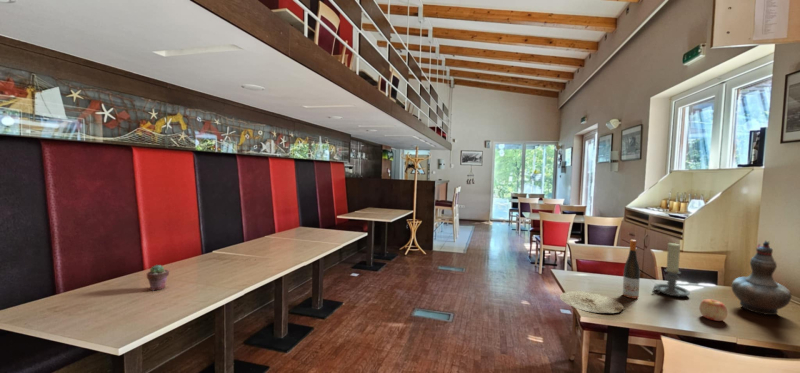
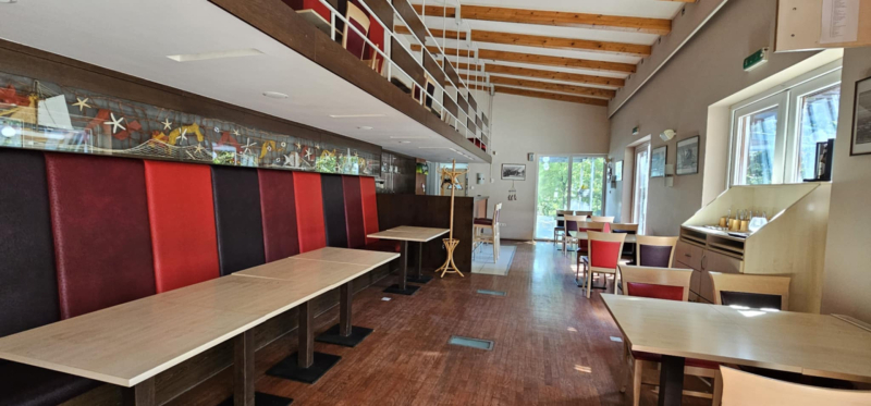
- potted succulent [146,264,170,292]
- wine bottle [622,239,641,299]
- plate [559,290,625,314]
- candle holder [652,242,691,298]
- decorative vase [731,239,792,316]
- apple [698,298,728,322]
